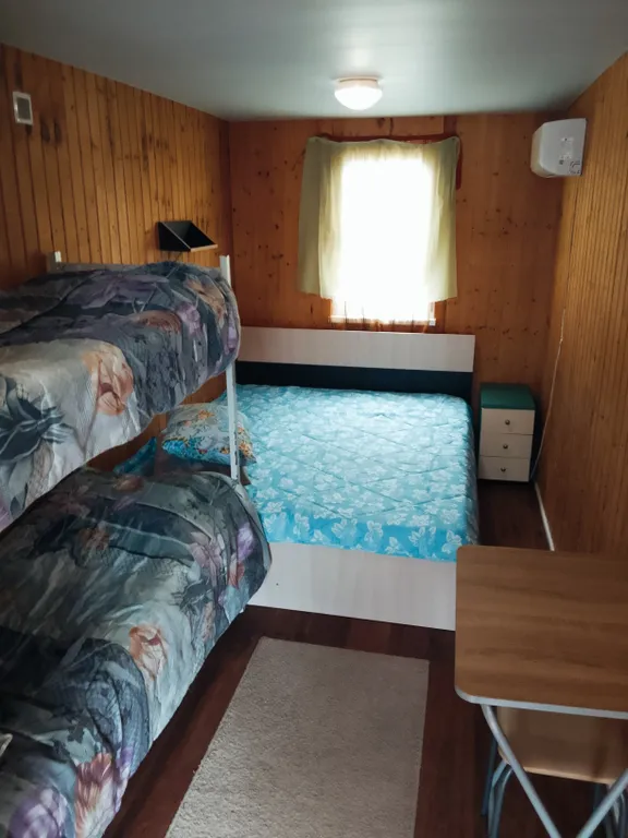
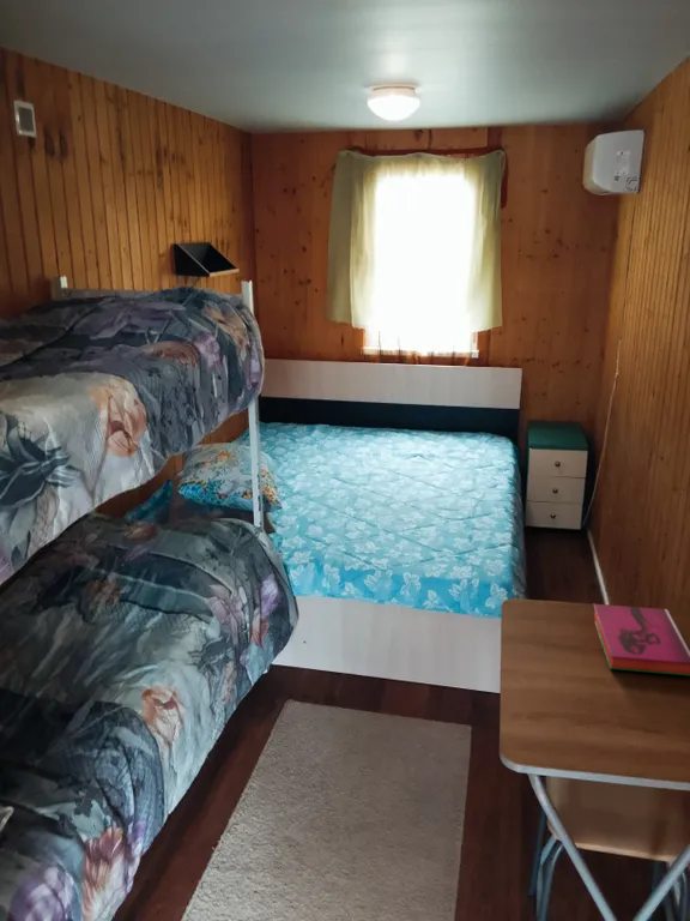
+ hardback book [592,603,690,676]
